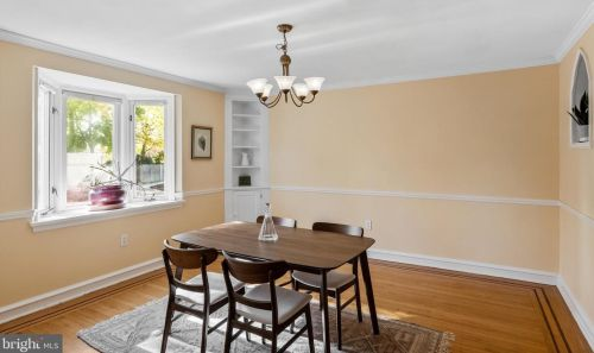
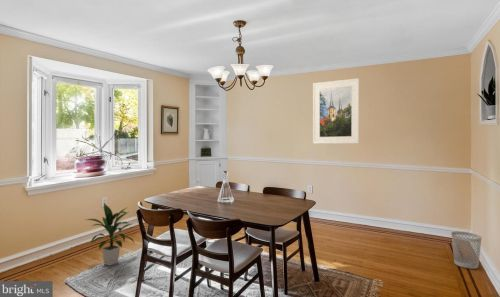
+ indoor plant [85,202,135,267]
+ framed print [312,77,360,145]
+ wastebasket [450,231,482,270]
